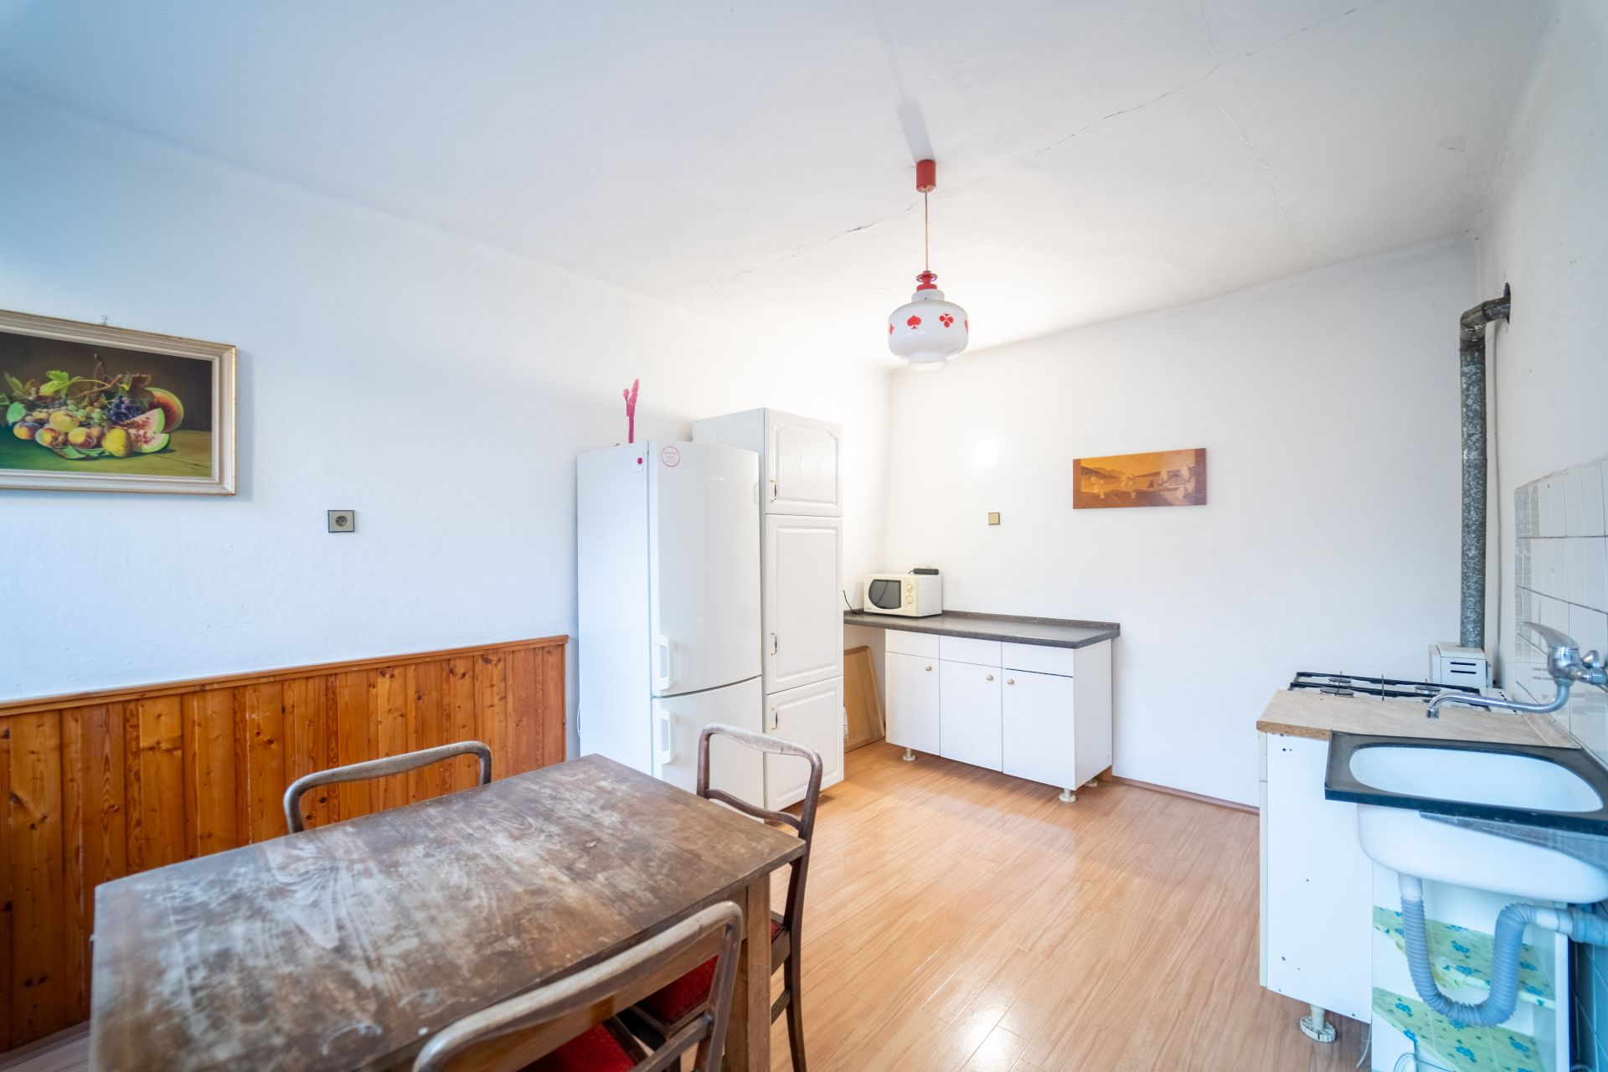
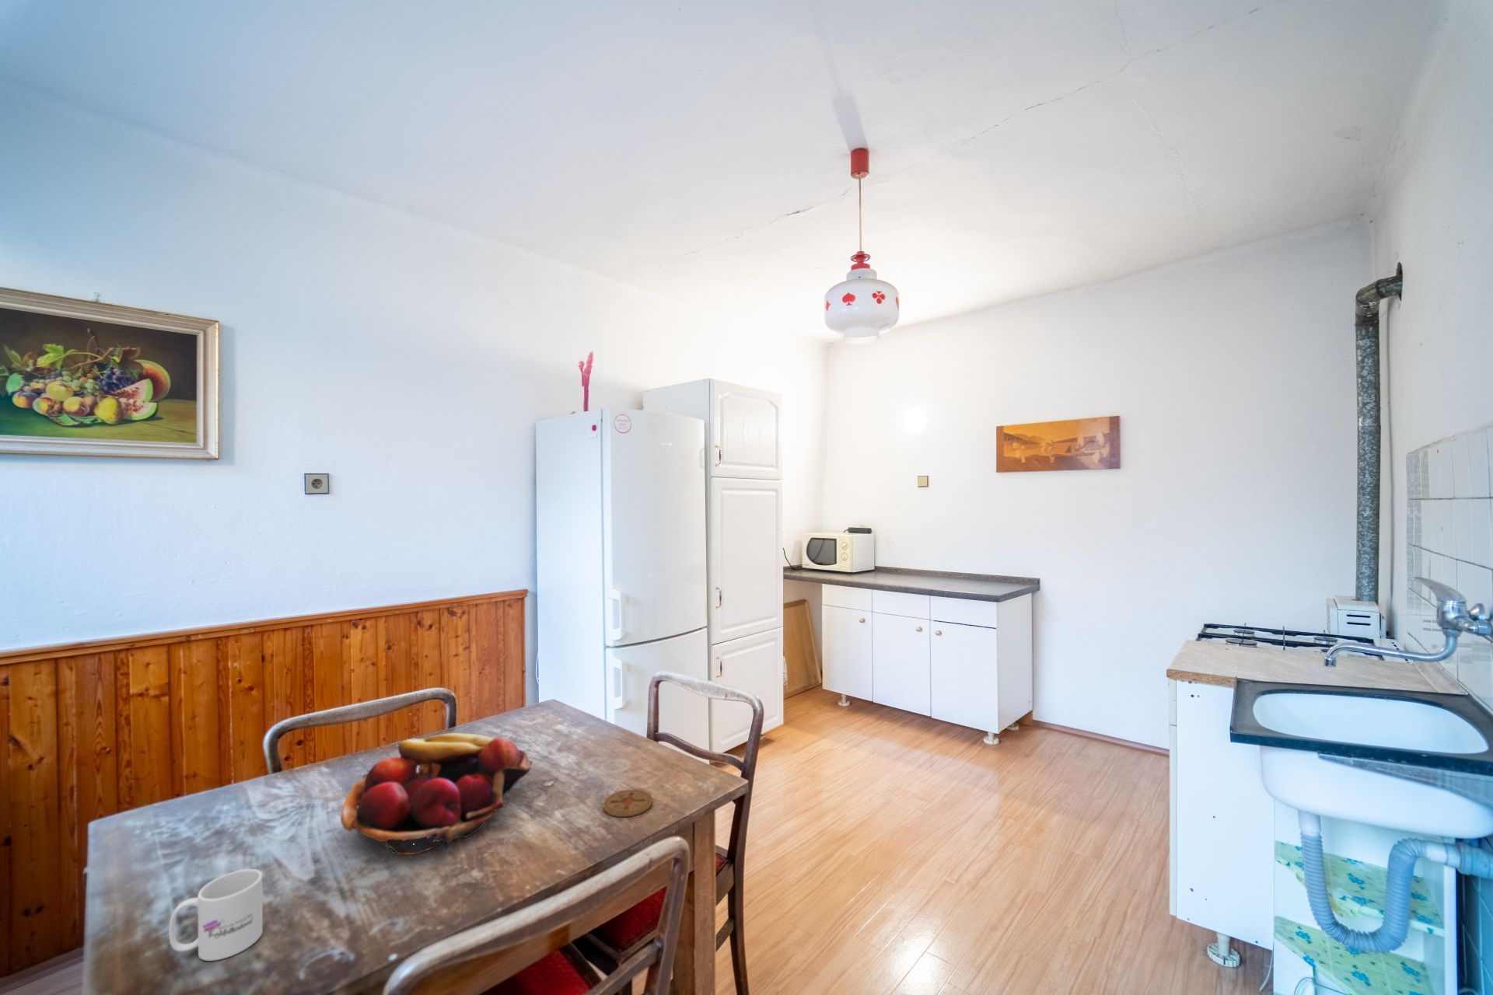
+ mug [168,868,263,962]
+ coaster [602,788,653,817]
+ fruit basket [340,732,533,856]
